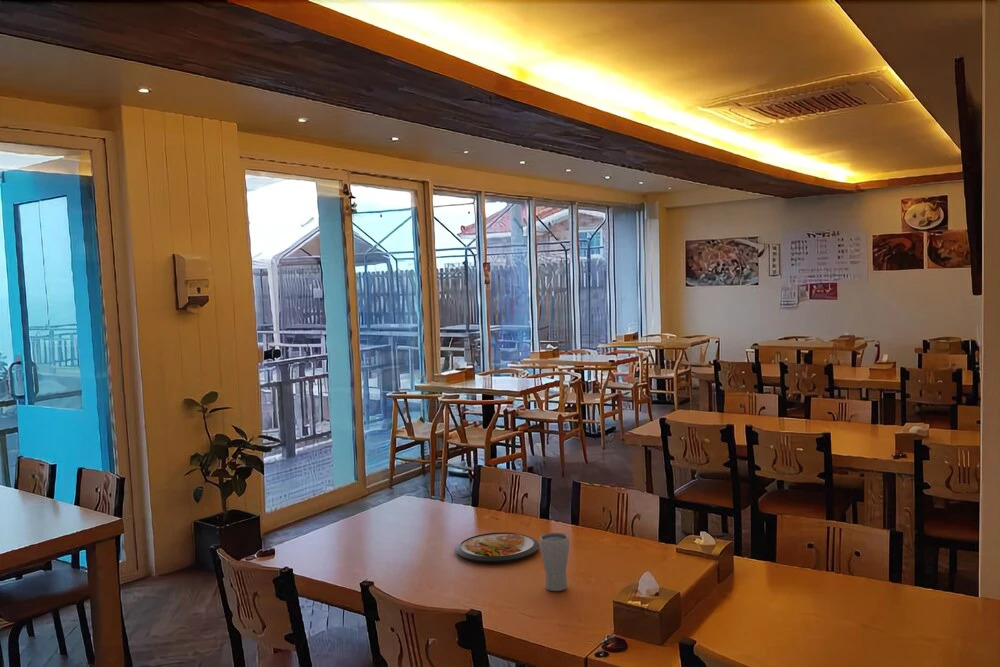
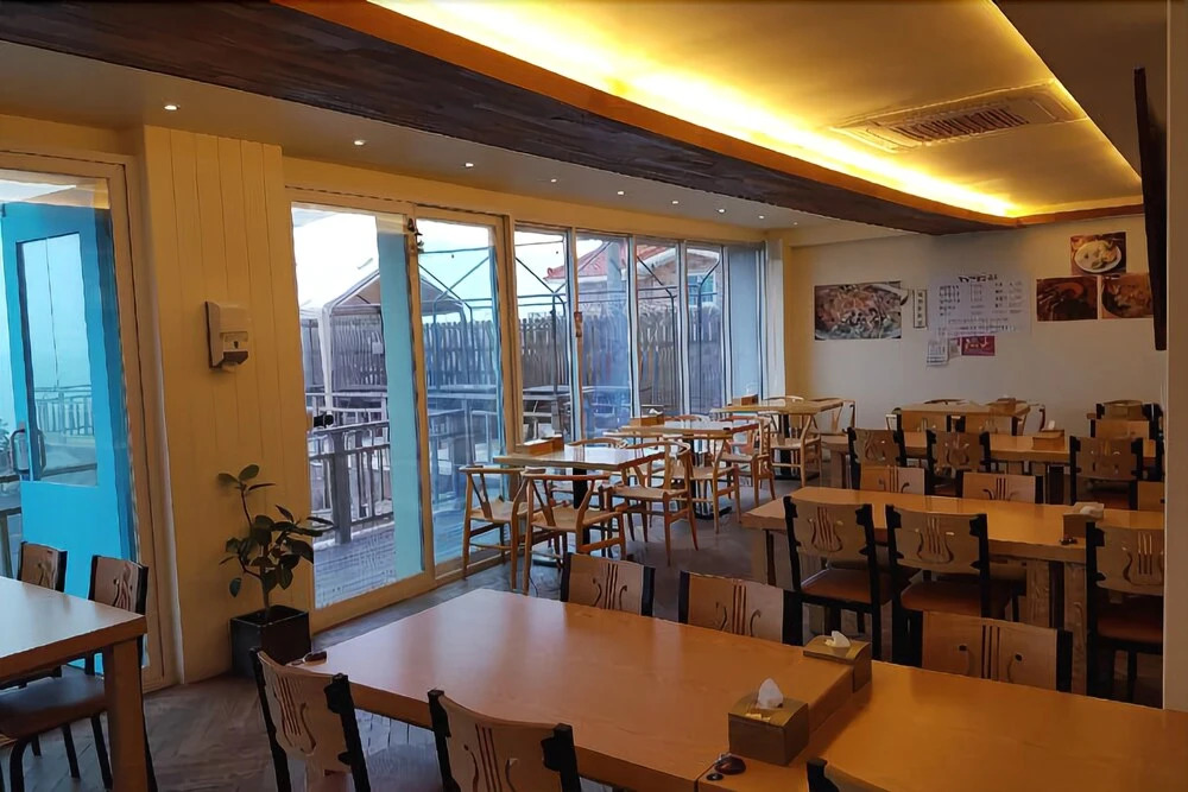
- dish [454,532,540,563]
- drinking glass [539,532,570,592]
